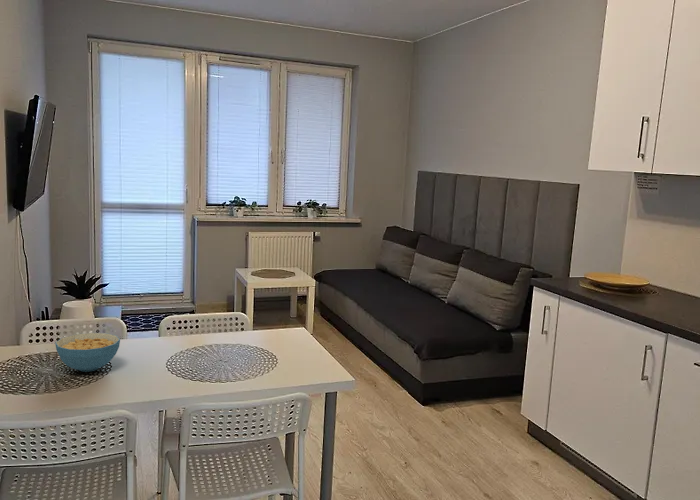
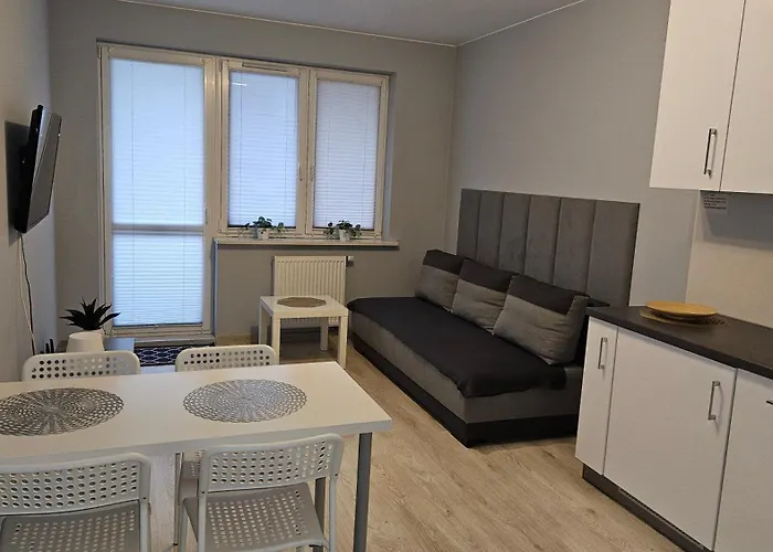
- cereal bowl [54,332,121,373]
